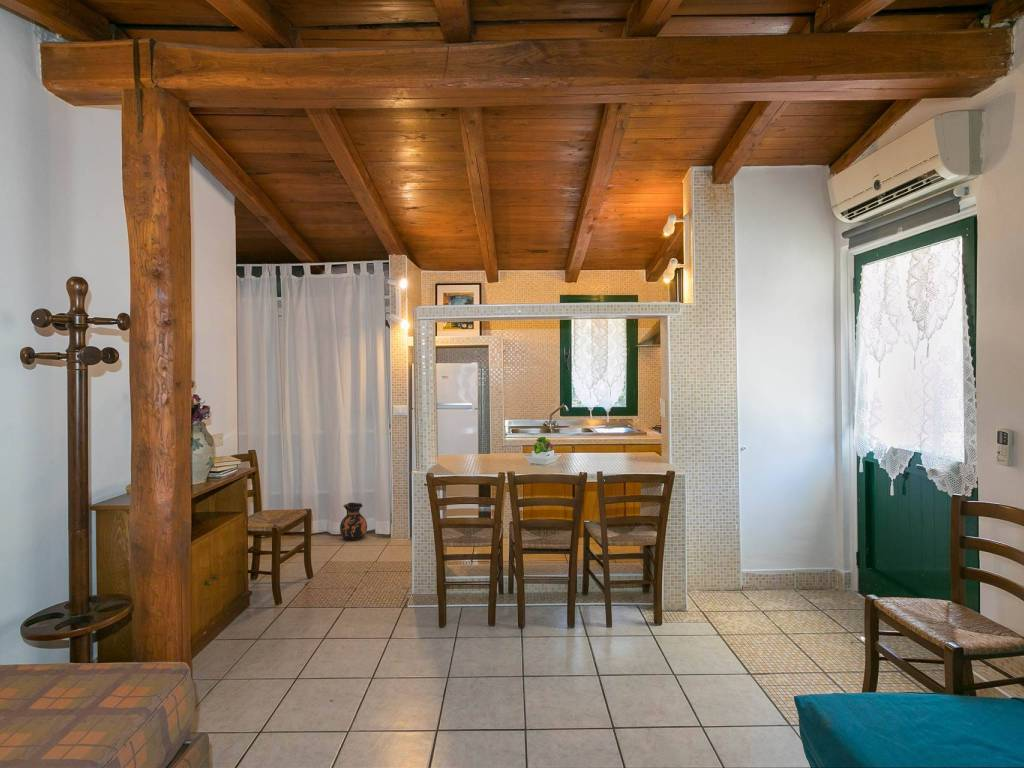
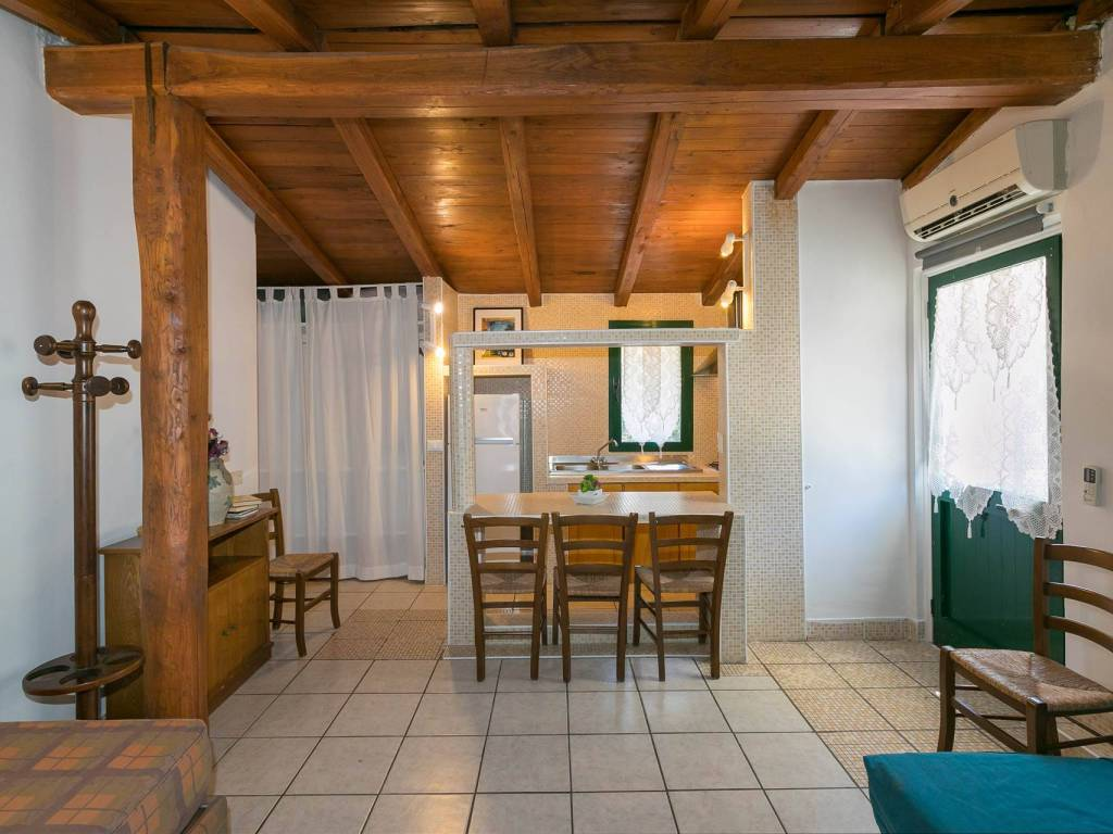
- ceramic jug [339,501,368,542]
